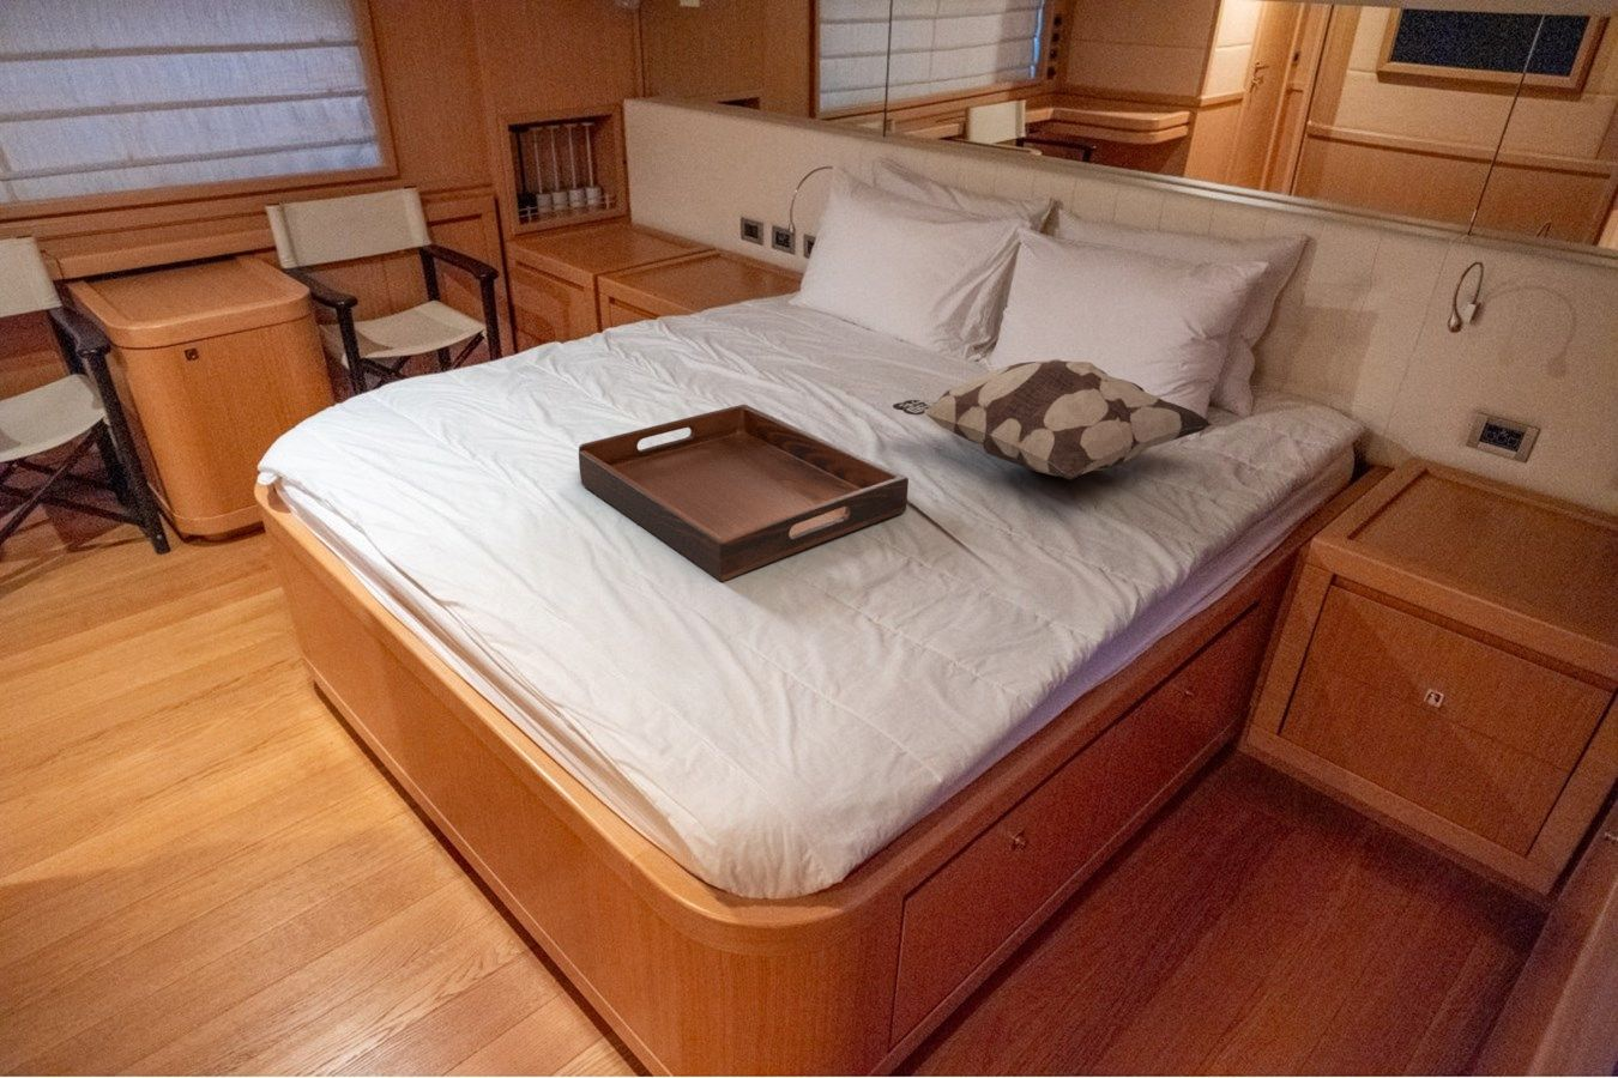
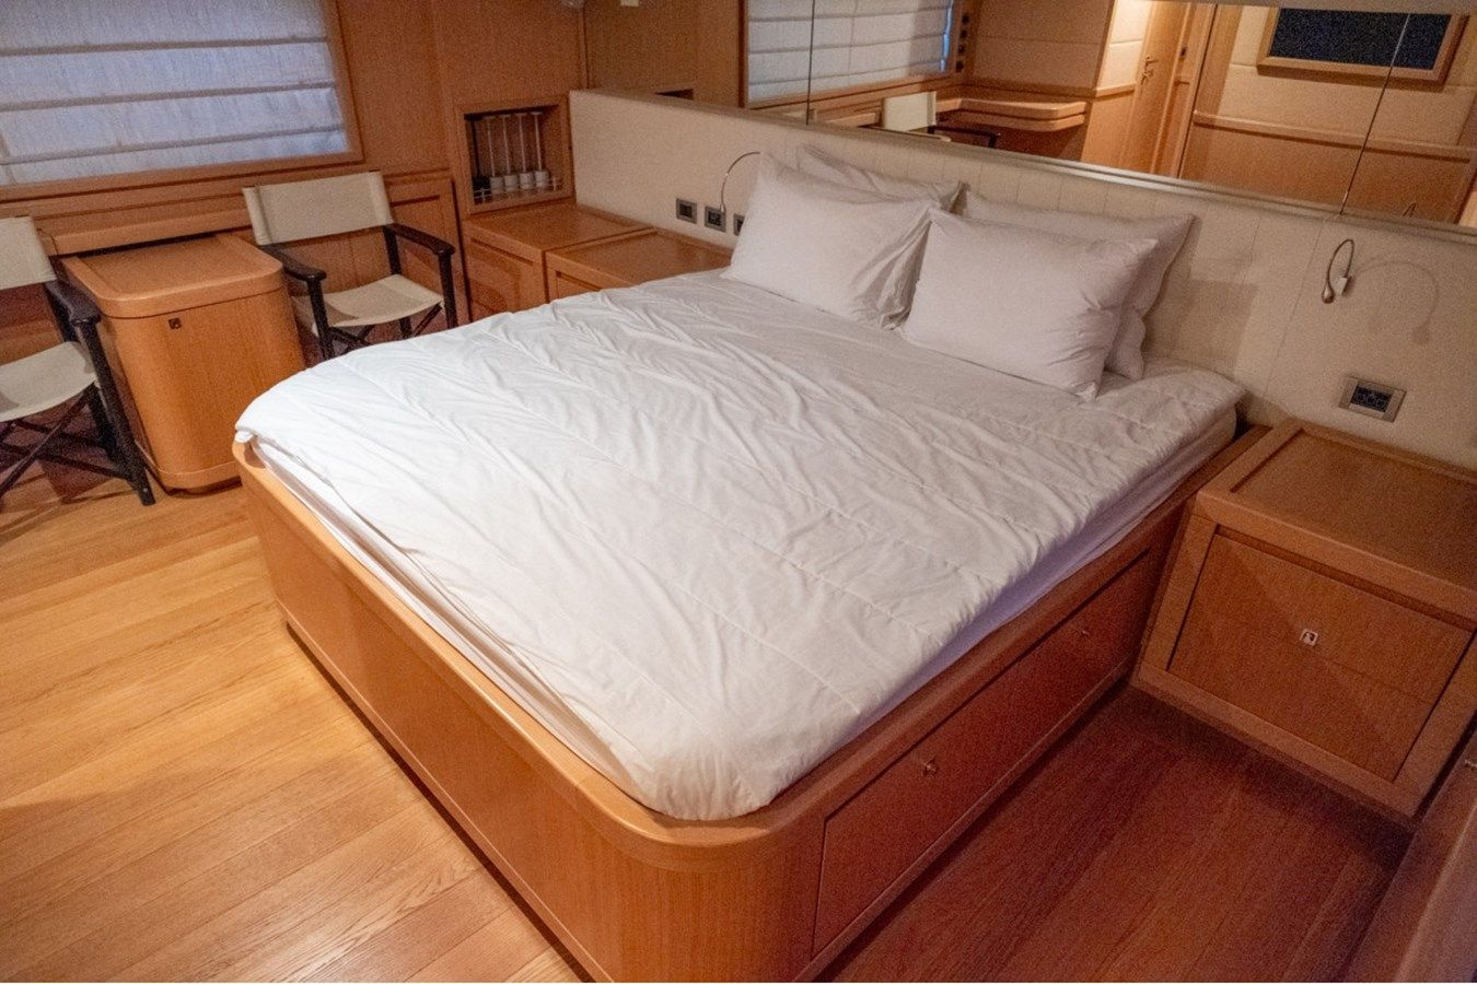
- decorative pillow [892,359,1214,480]
- serving tray [578,404,910,582]
